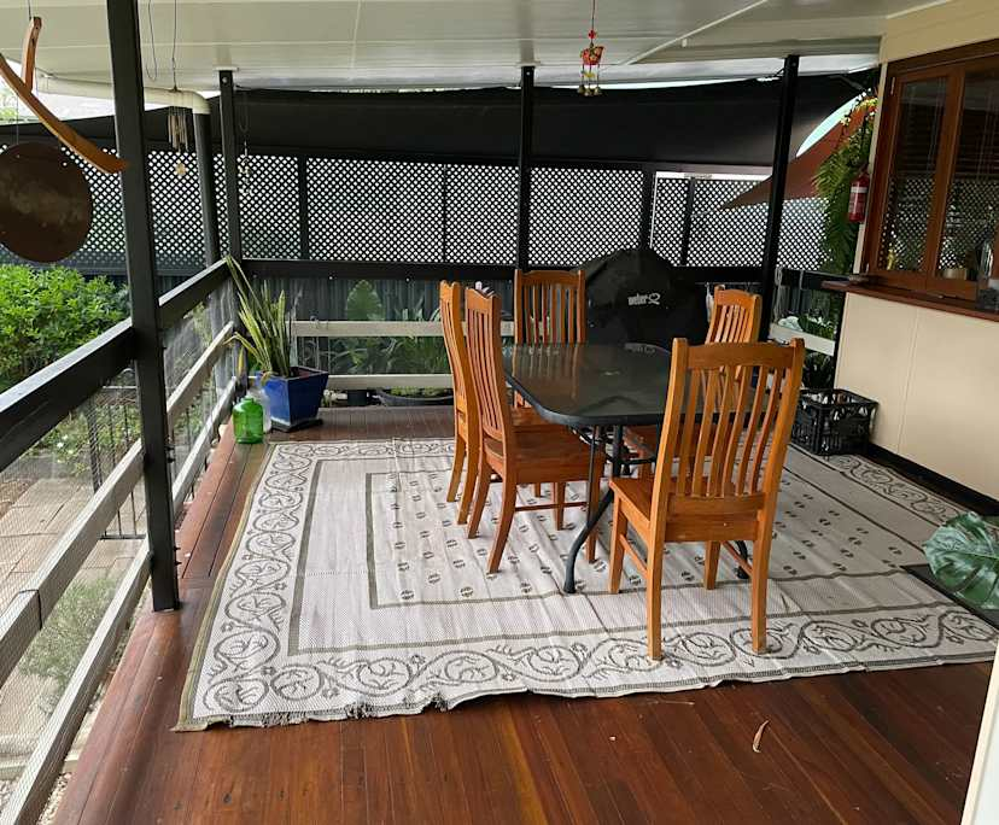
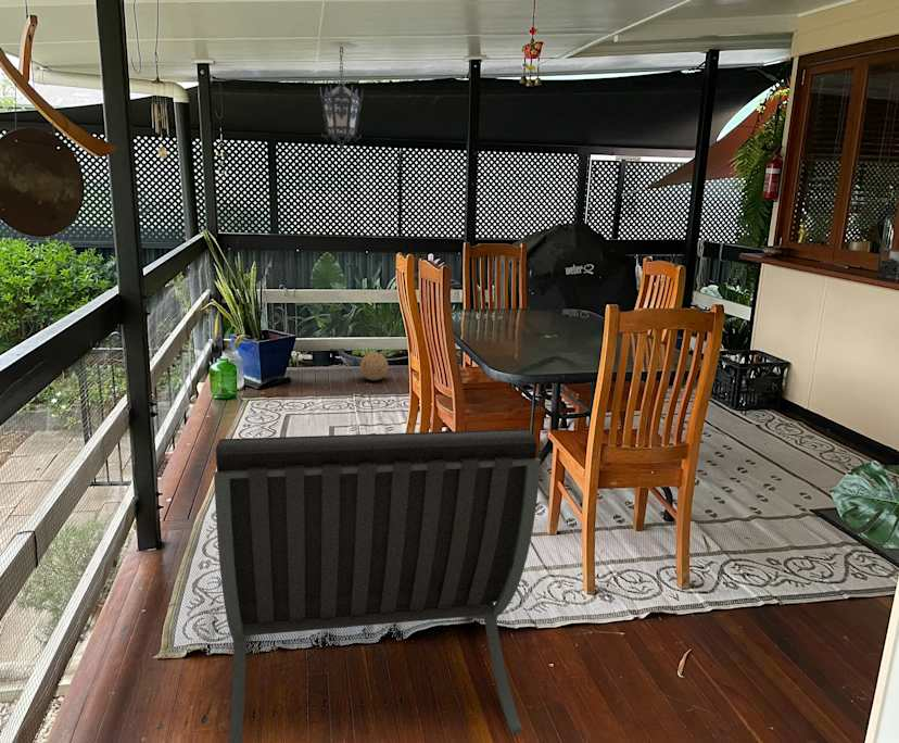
+ hanging lantern [319,41,364,152]
+ decorative ball [359,351,390,381]
+ lounge chair [213,428,542,743]
